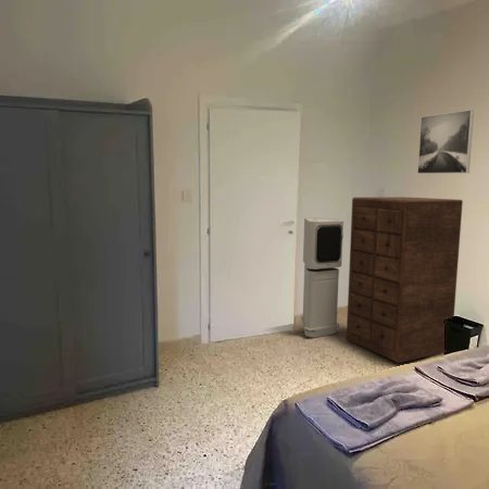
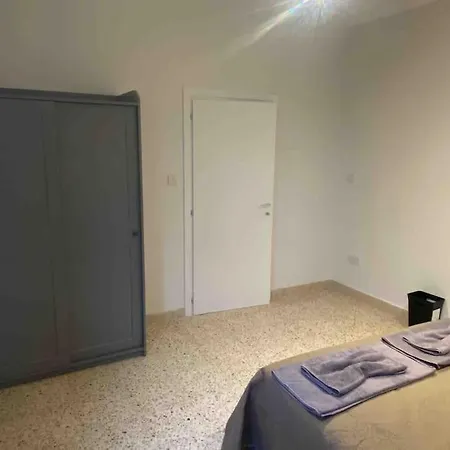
- dresser [346,196,464,364]
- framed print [416,109,475,175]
- air purifier [300,216,344,338]
